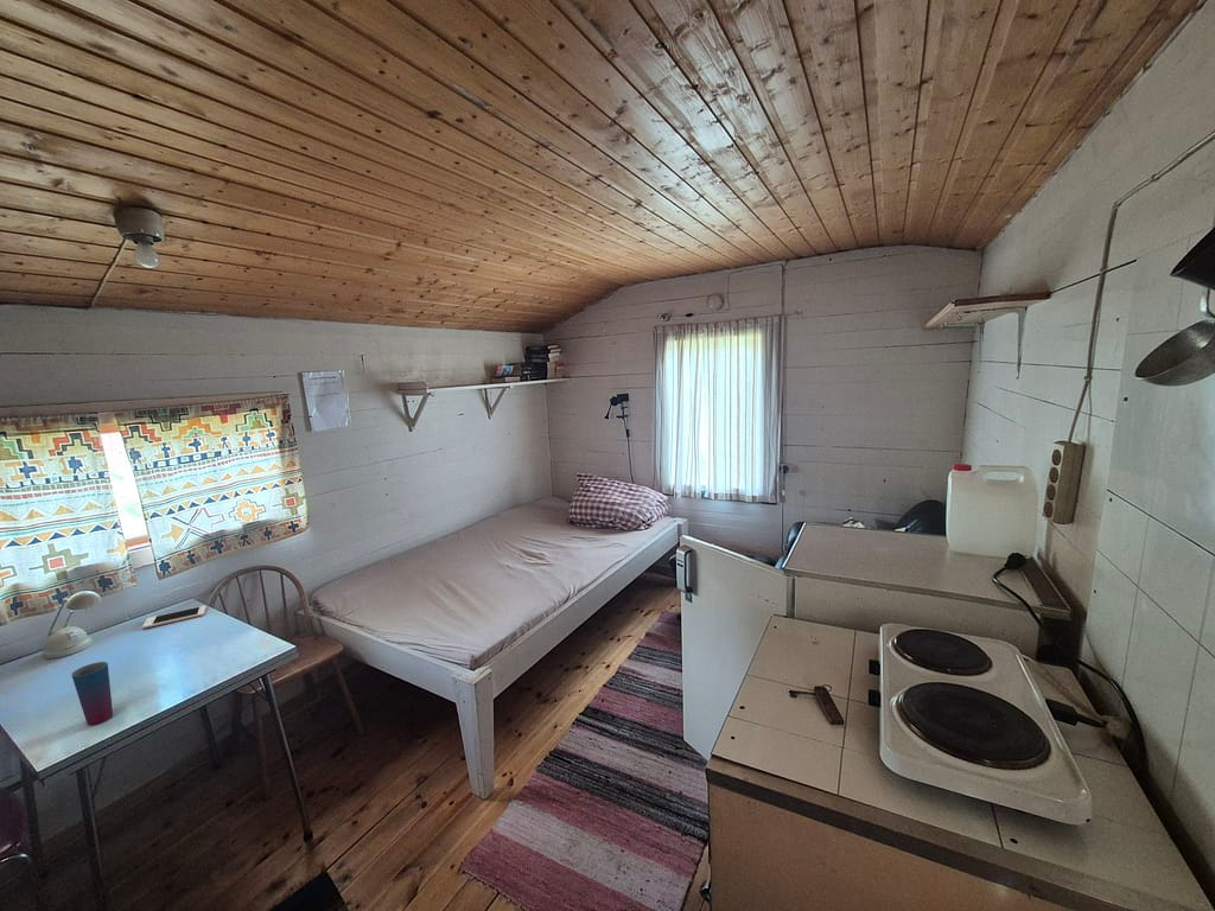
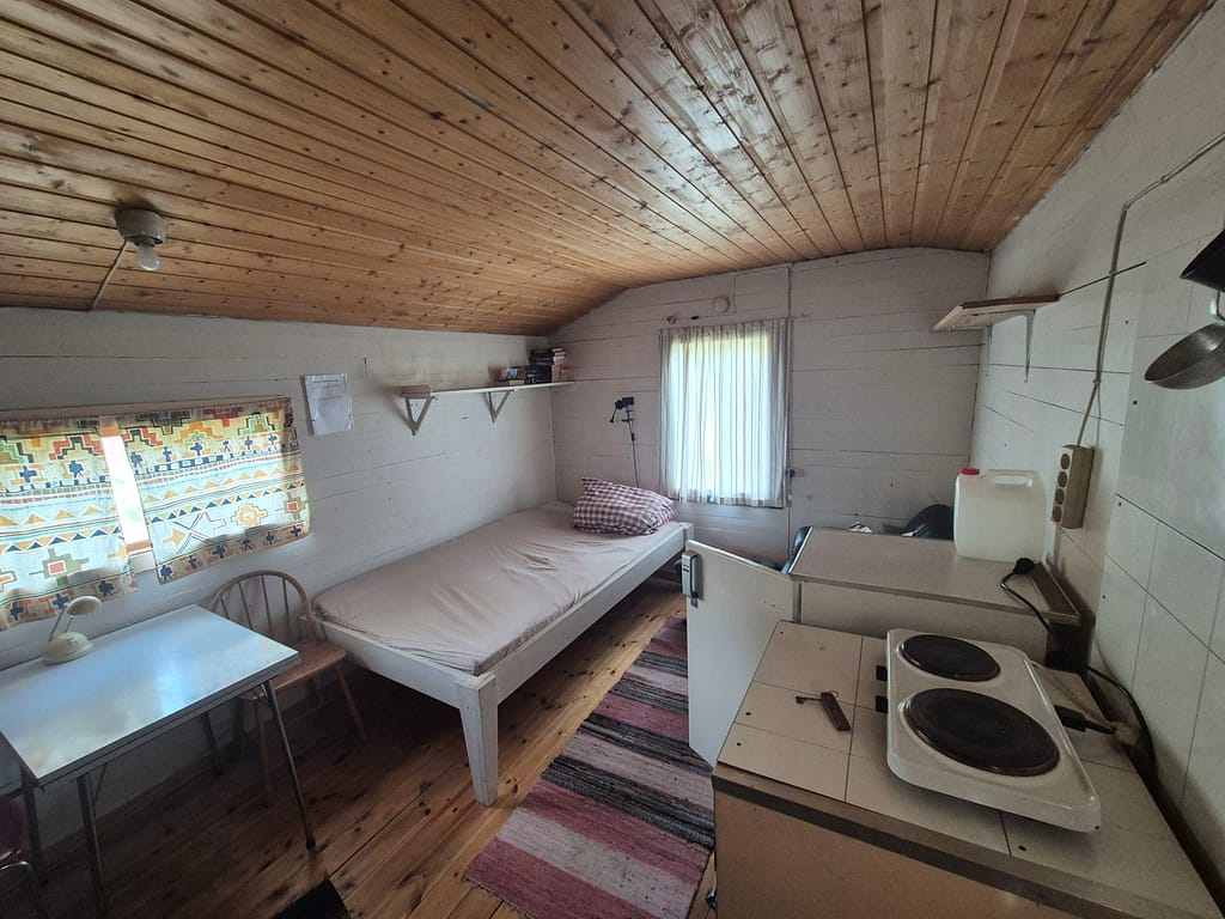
- cup [70,661,114,726]
- cell phone [141,605,208,630]
